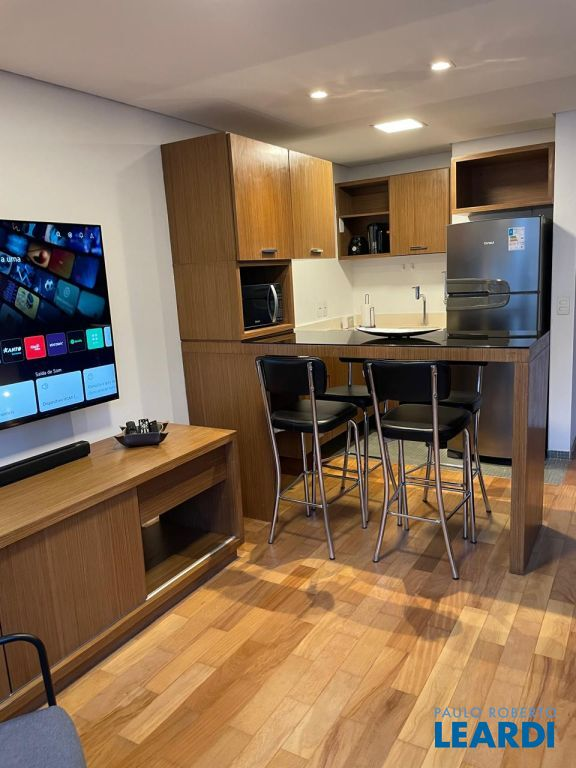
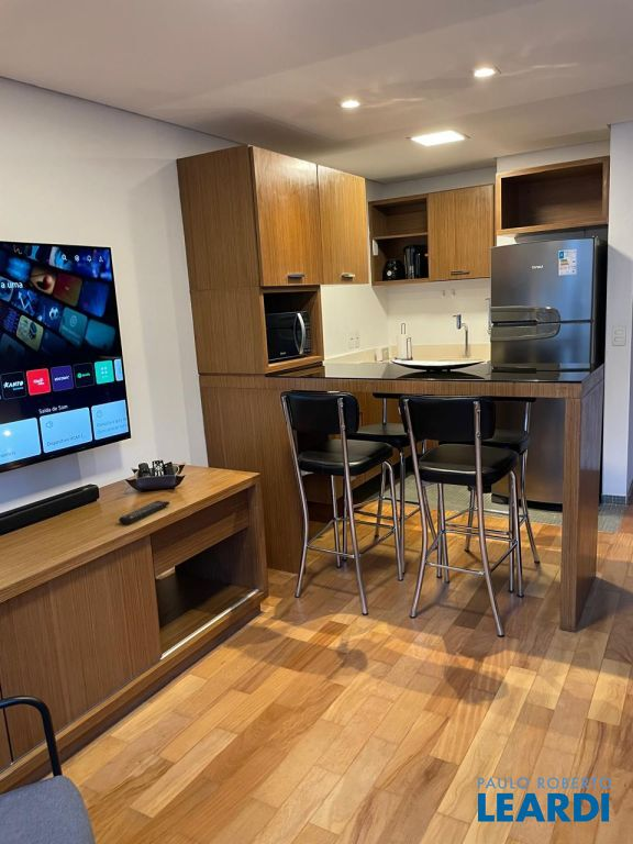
+ remote control [118,500,170,525]
